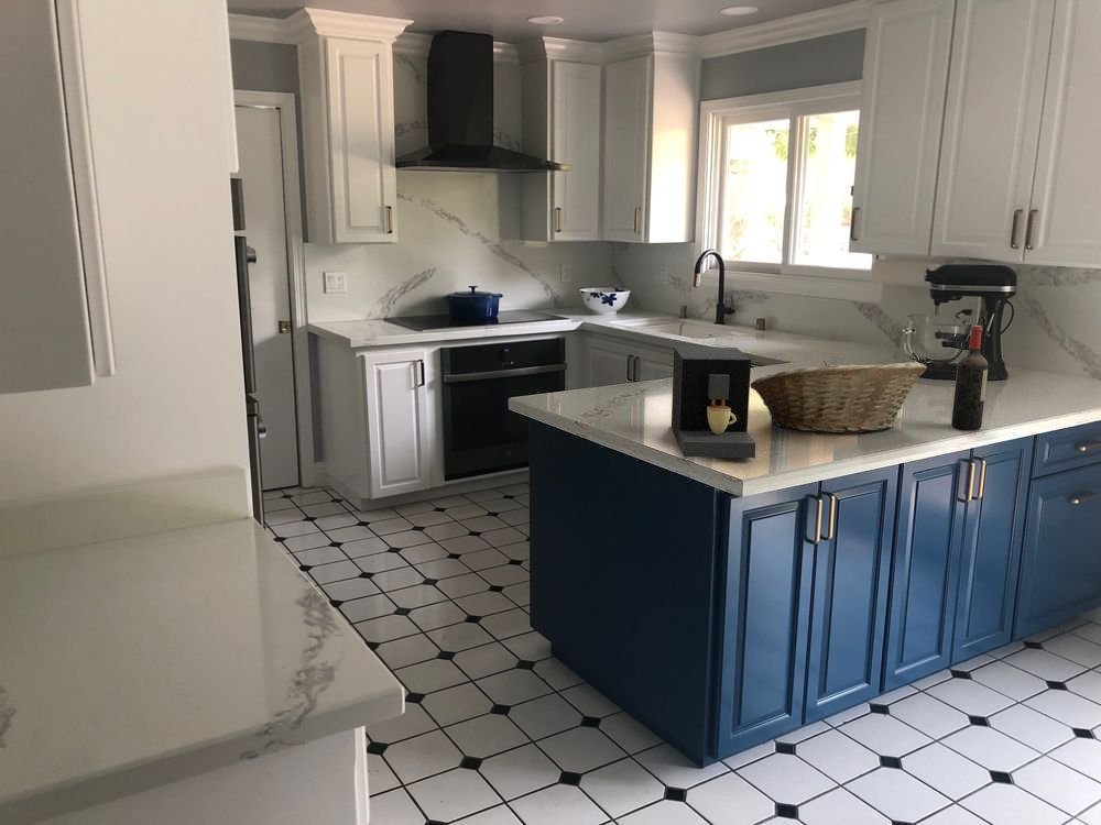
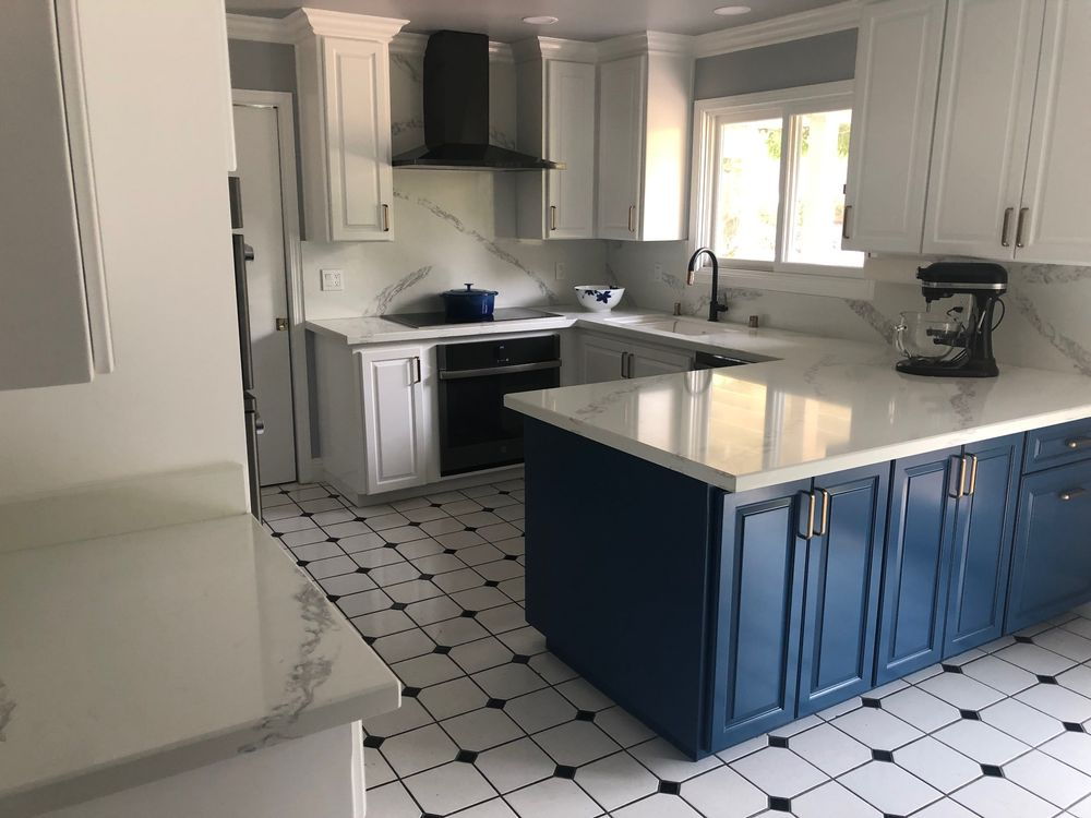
- fruit basket [750,360,928,435]
- coffee maker [671,345,756,459]
- wine bottle [950,324,990,431]
